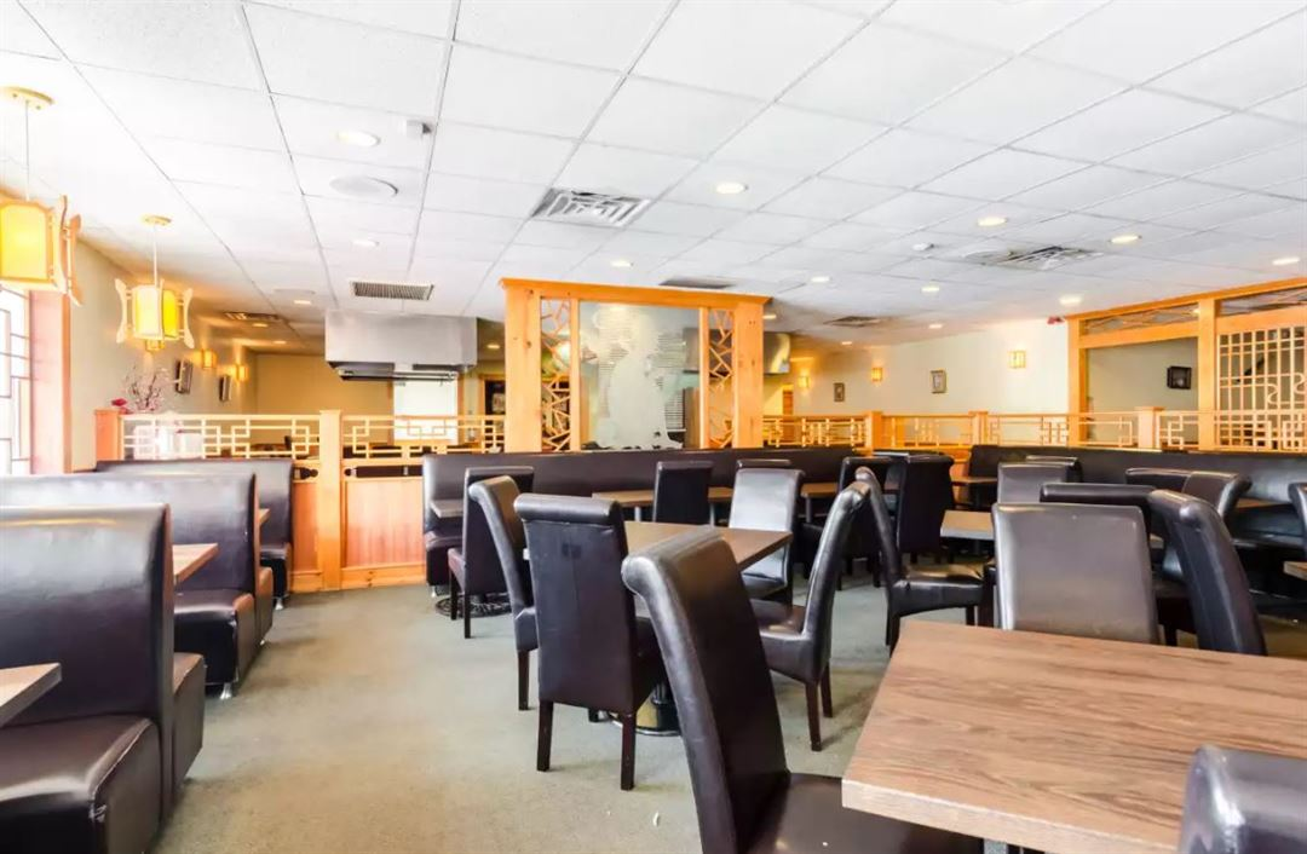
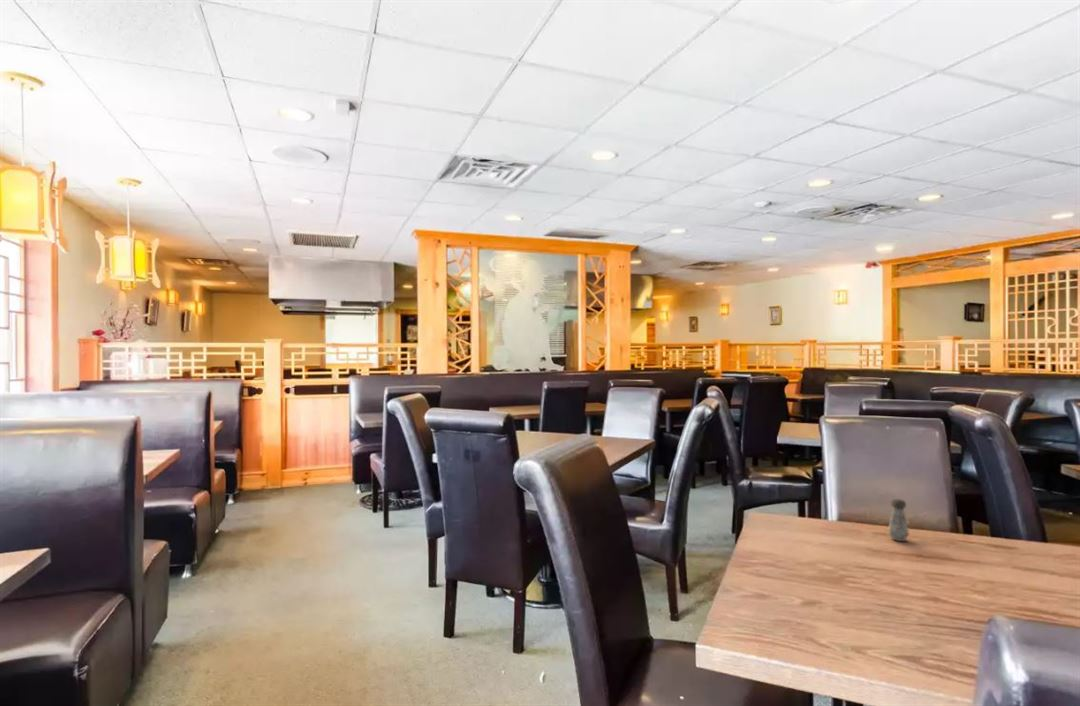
+ salt shaker [887,498,910,542]
